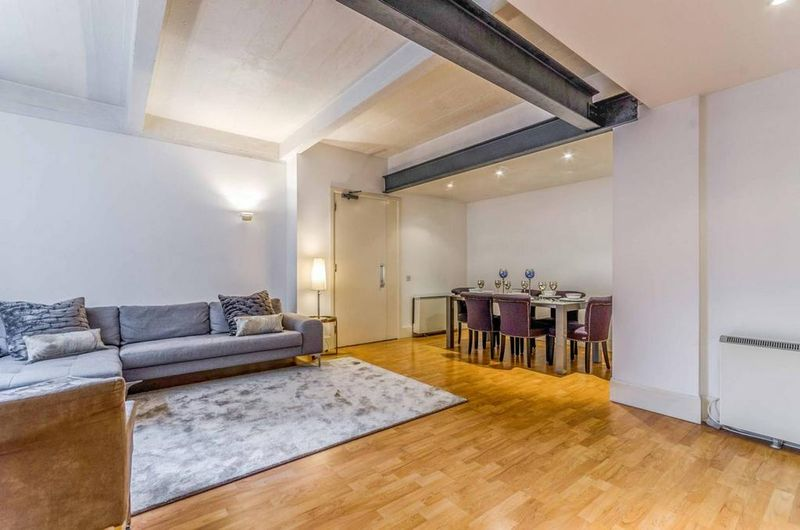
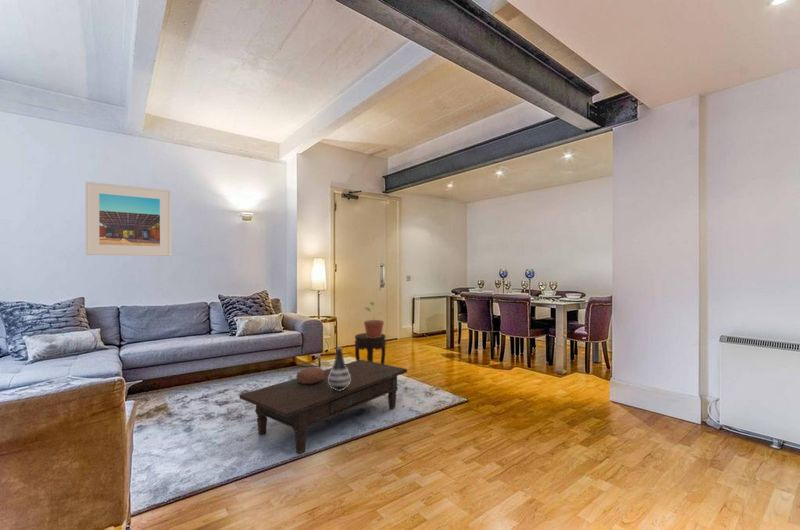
+ coffee table [238,359,408,455]
+ vase [328,346,351,391]
+ side table [354,332,387,365]
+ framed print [85,181,172,257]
+ potted plant [363,301,385,338]
+ decorative bowl [296,366,325,385]
